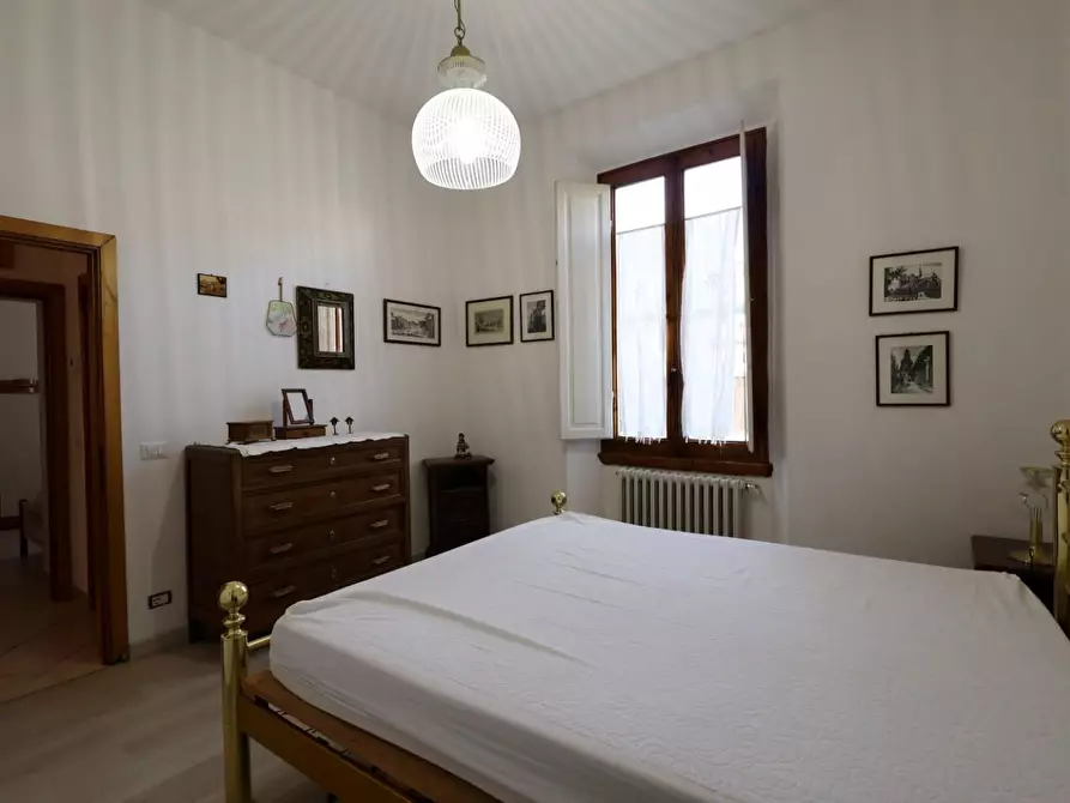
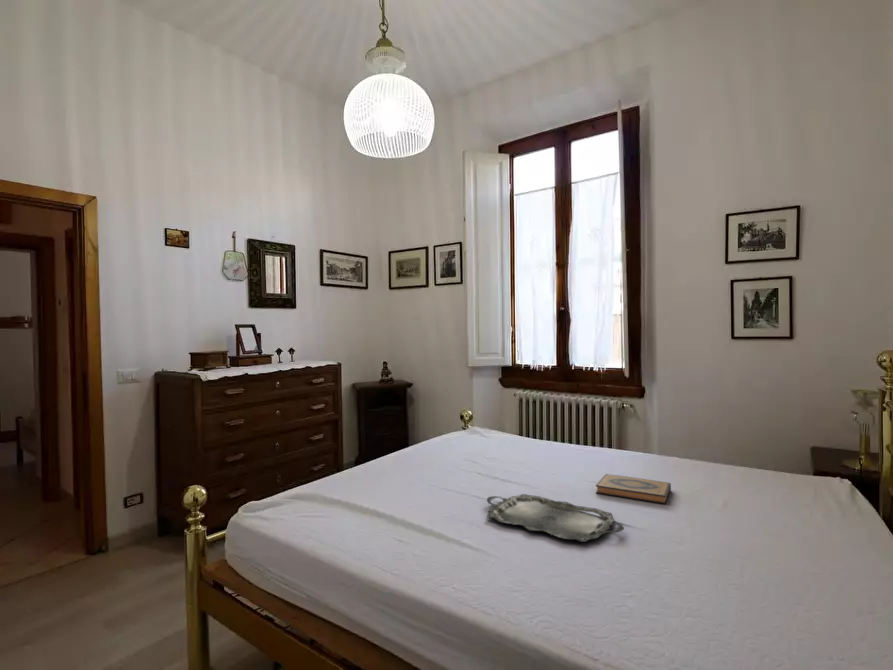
+ serving tray [486,493,625,543]
+ hardback book [595,473,672,505]
